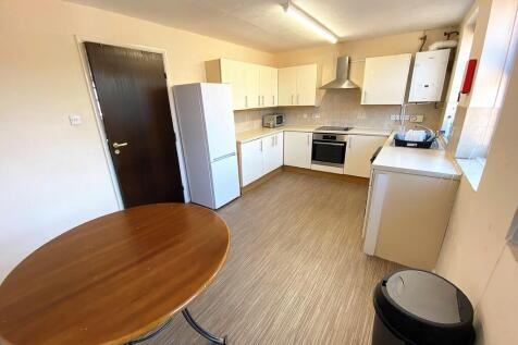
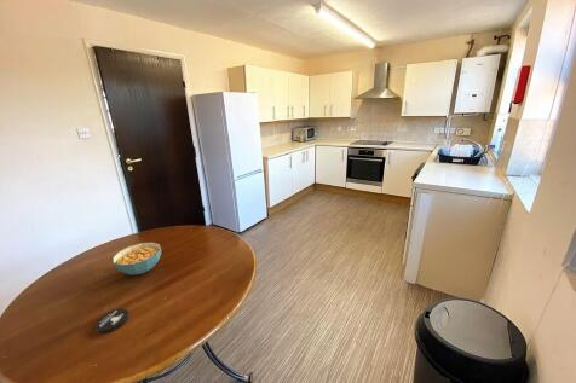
+ cereal bowl [111,242,162,275]
+ coaster [94,307,129,333]
